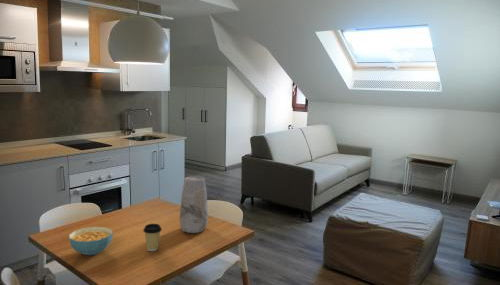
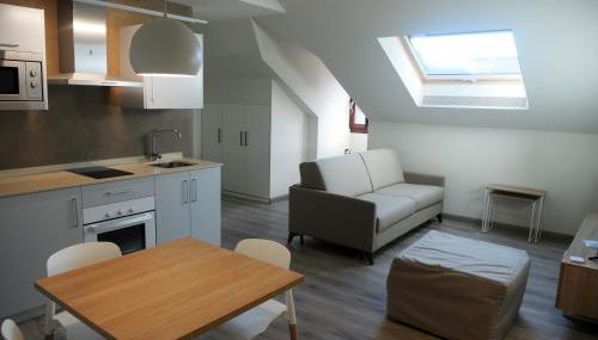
- coffee cup [142,223,163,252]
- vase [179,175,209,234]
- cereal bowl [68,226,114,256]
